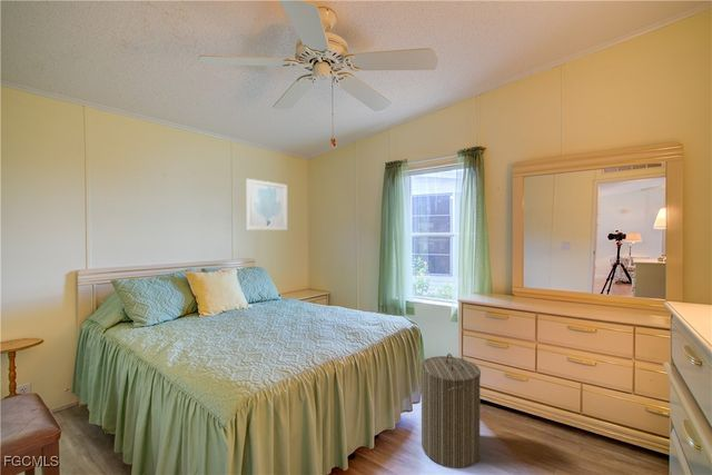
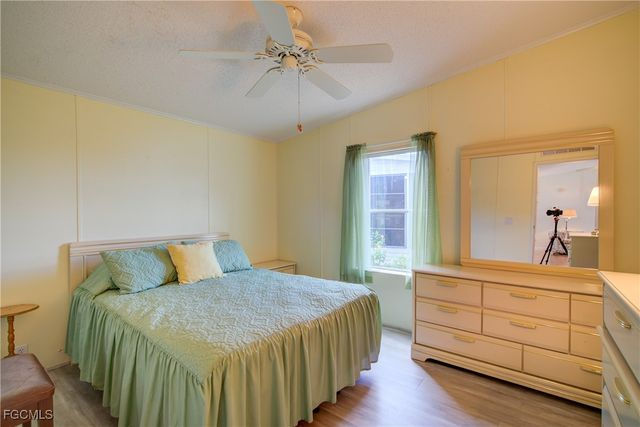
- laundry hamper [419,353,482,469]
- wall art [246,178,288,231]
